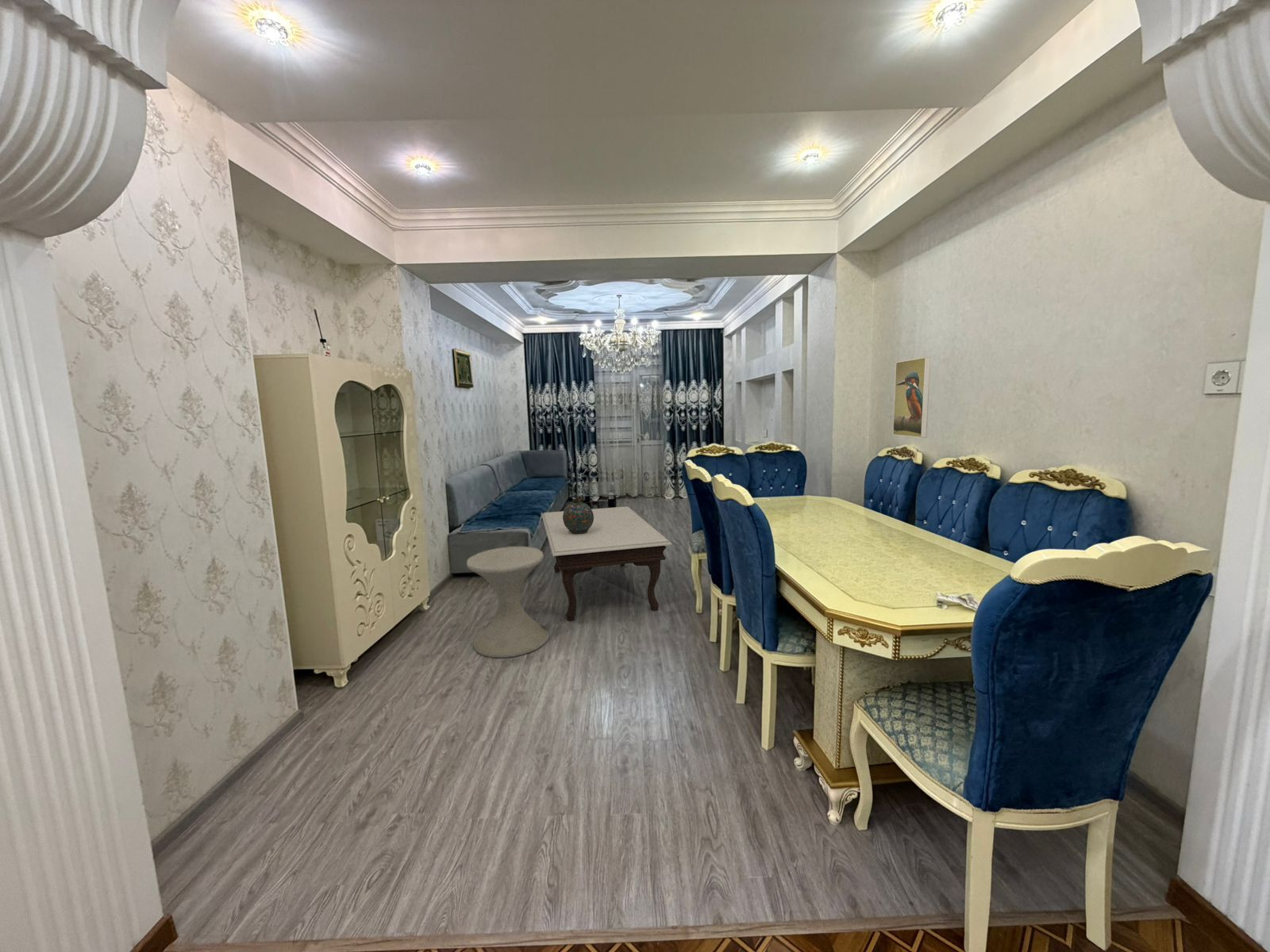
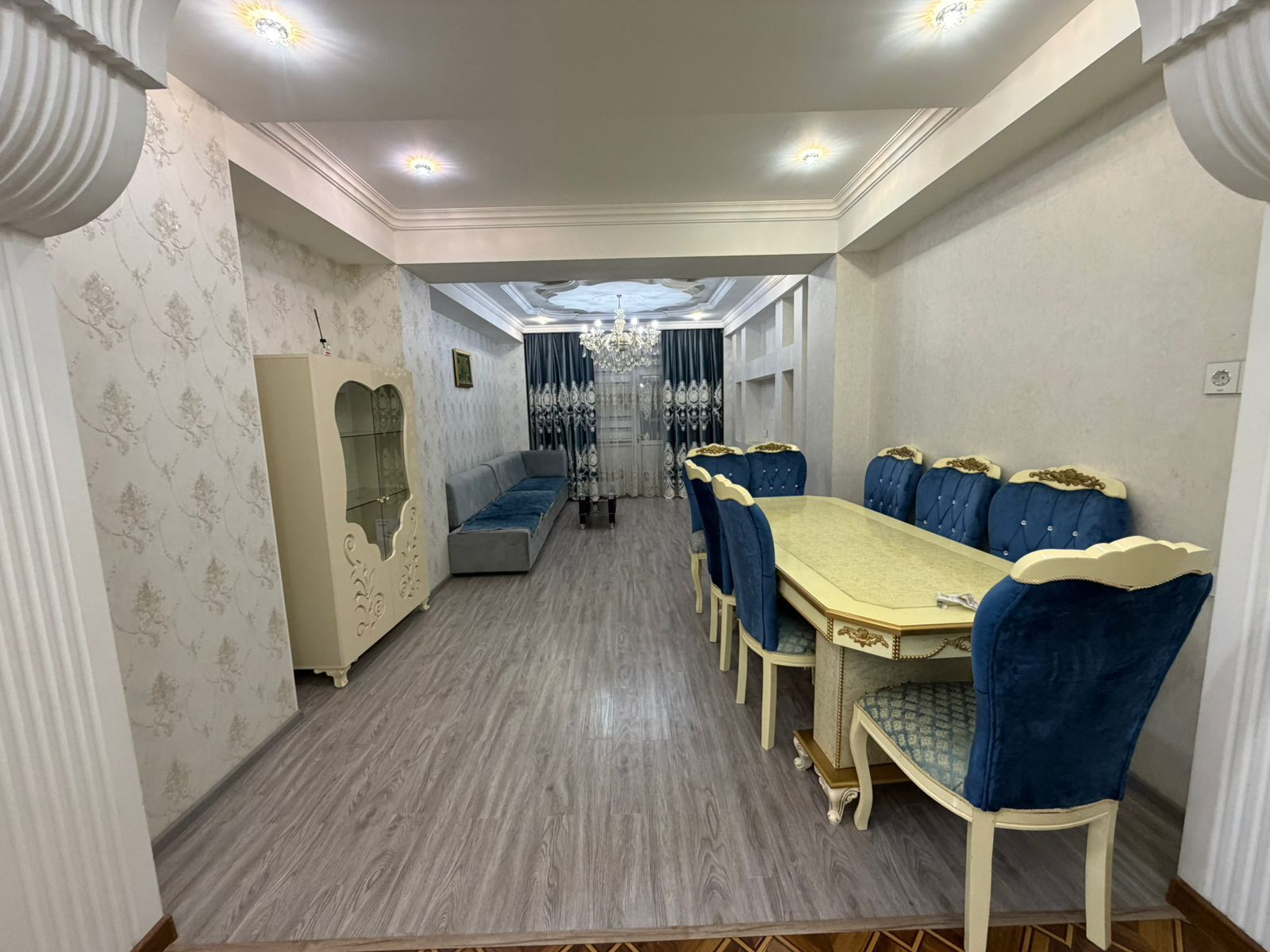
- side table [466,546,550,658]
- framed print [892,356,932,439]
- coffee table [541,505,673,622]
- snuff bottle [563,495,594,534]
